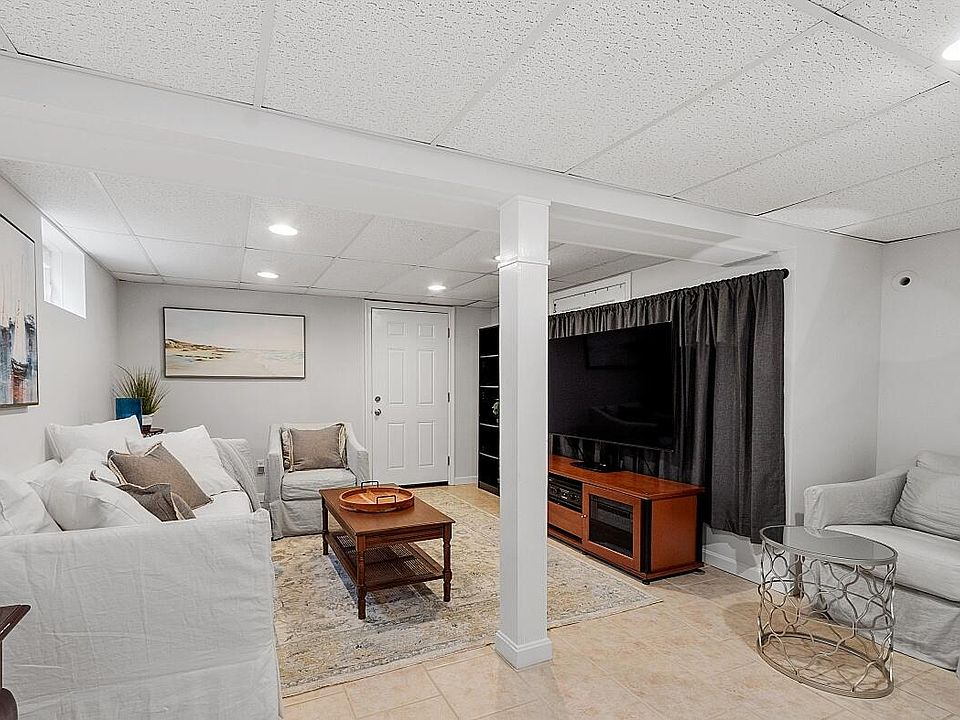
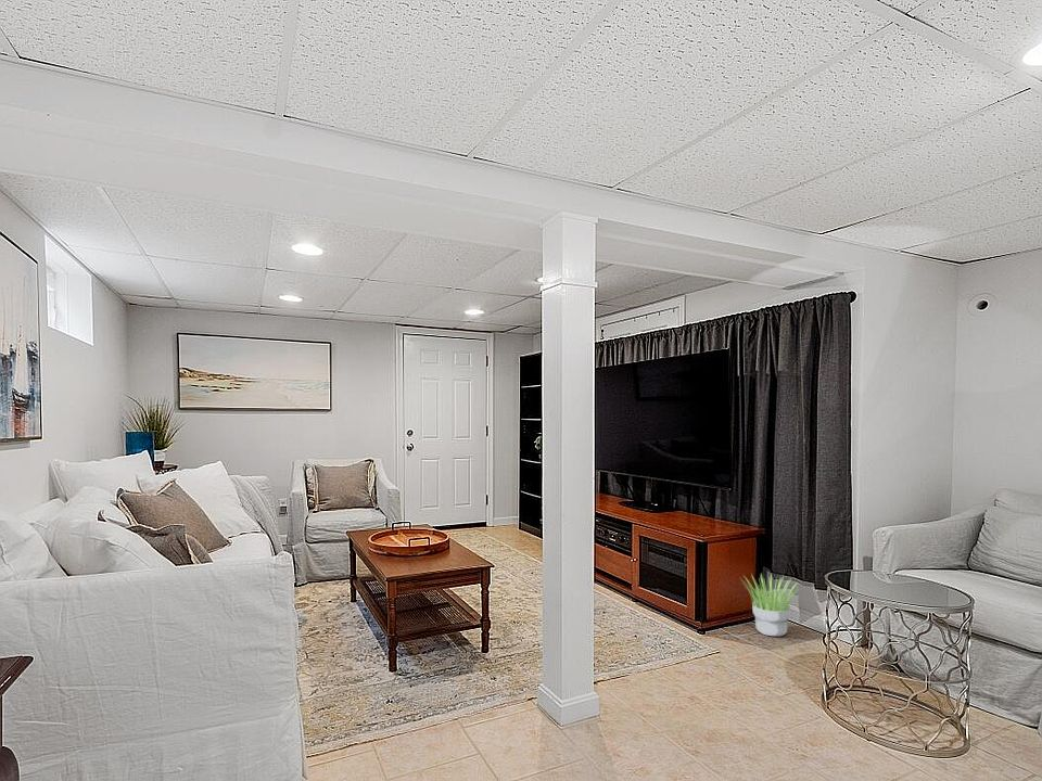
+ potted plant [738,573,798,638]
